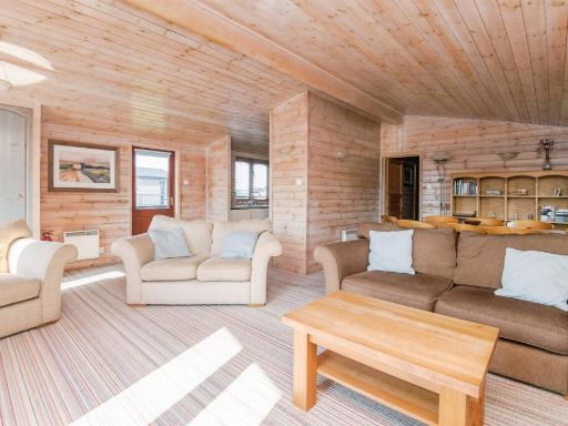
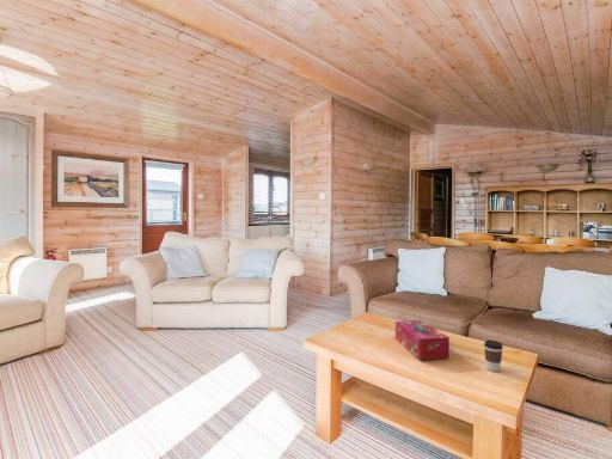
+ coffee cup [483,339,504,373]
+ tissue box [394,319,451,361]
